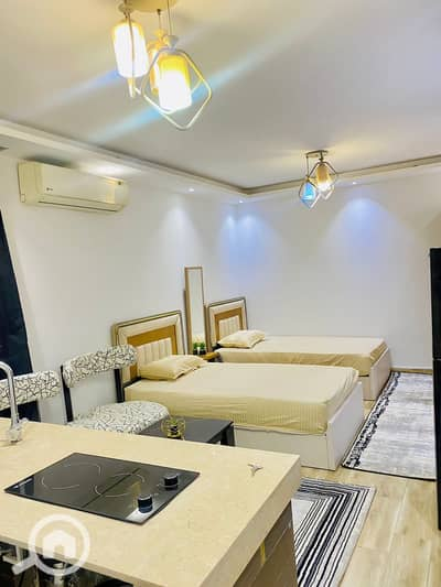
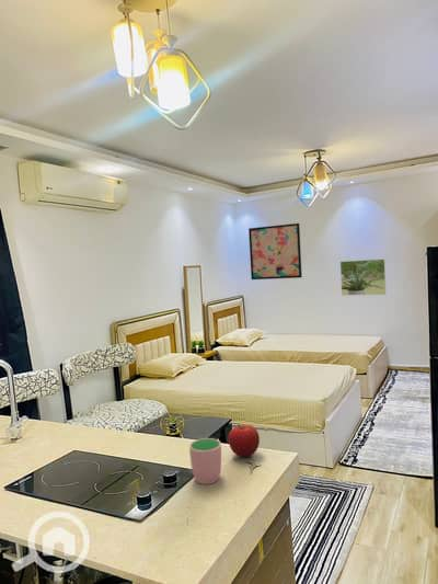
+ wall art [247,222,303,280]
+ cup [188,437,222,485]
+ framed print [339,257,387,297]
+ fruit [228,423,261,458]
